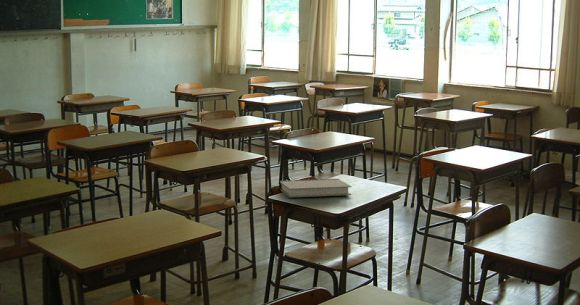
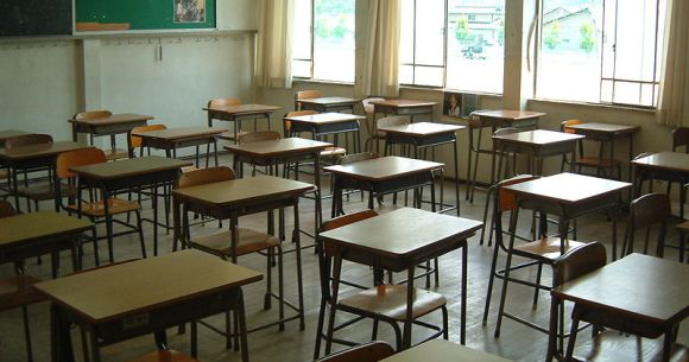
- book [278,178,352,198]
